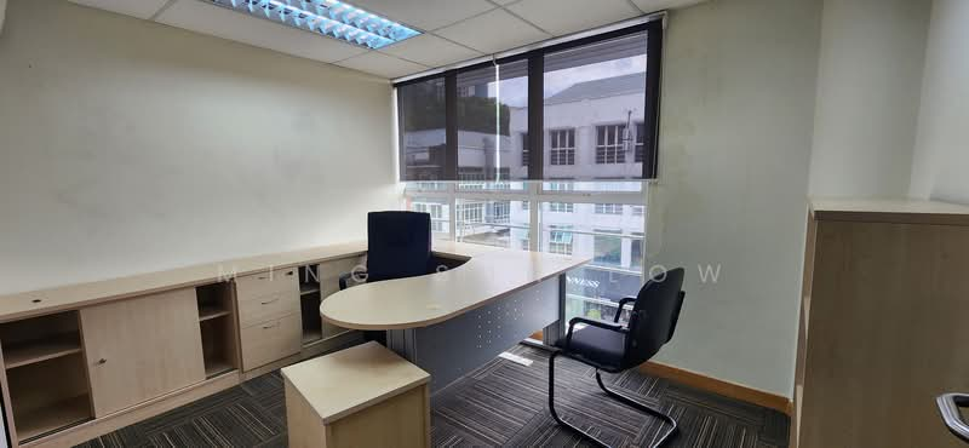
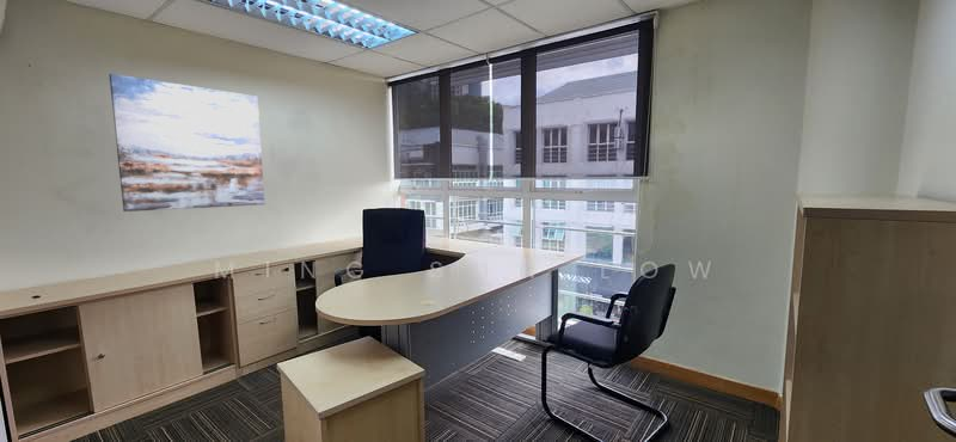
+ wall art [108,73,265,213]
